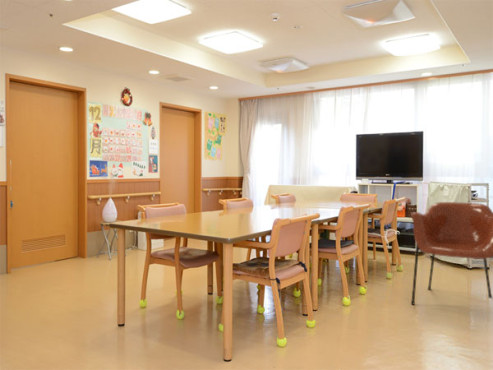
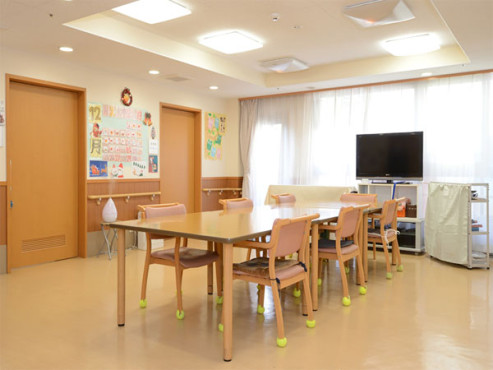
- armchair [410,201,493,305]
